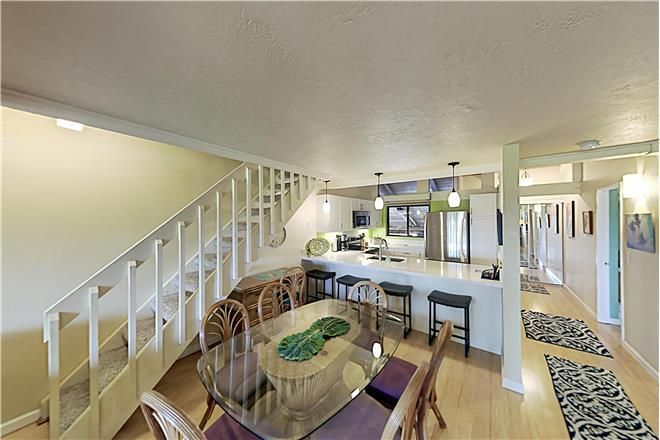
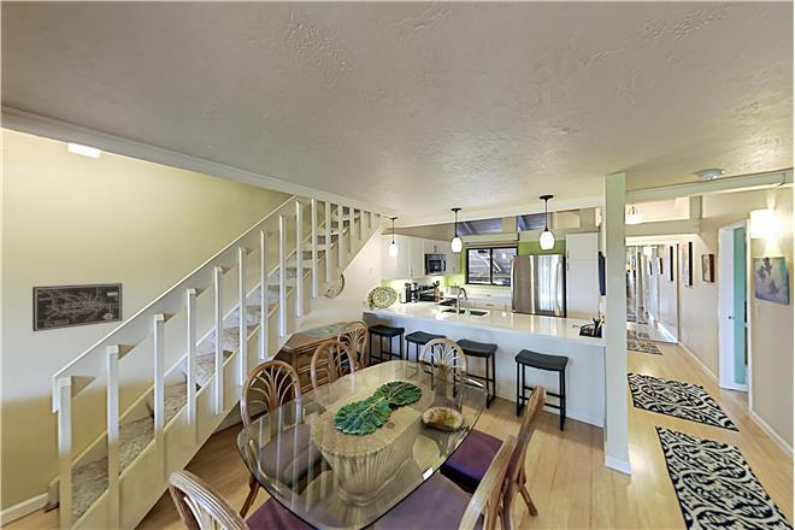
+ wall art [31,282,123,332]
+ salad plate [419,406,466,431]
